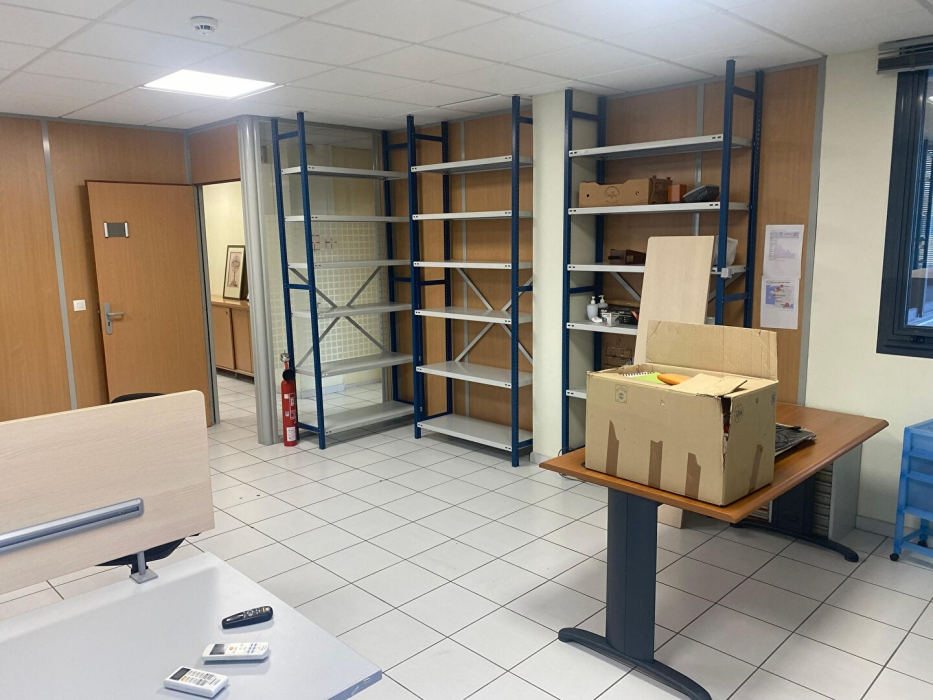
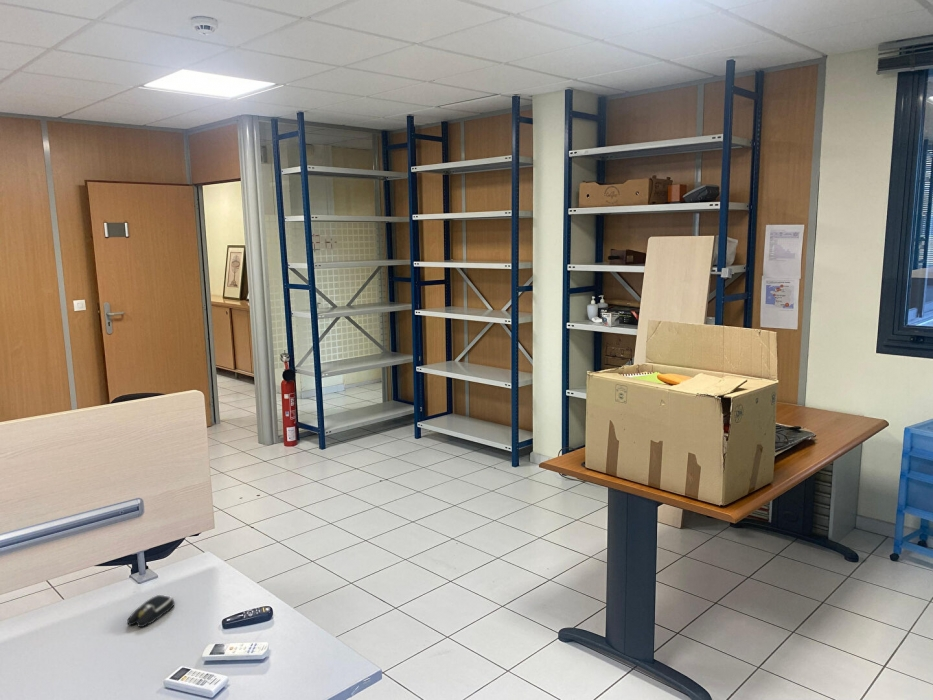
+ computer mouse [126,594,175,628]
